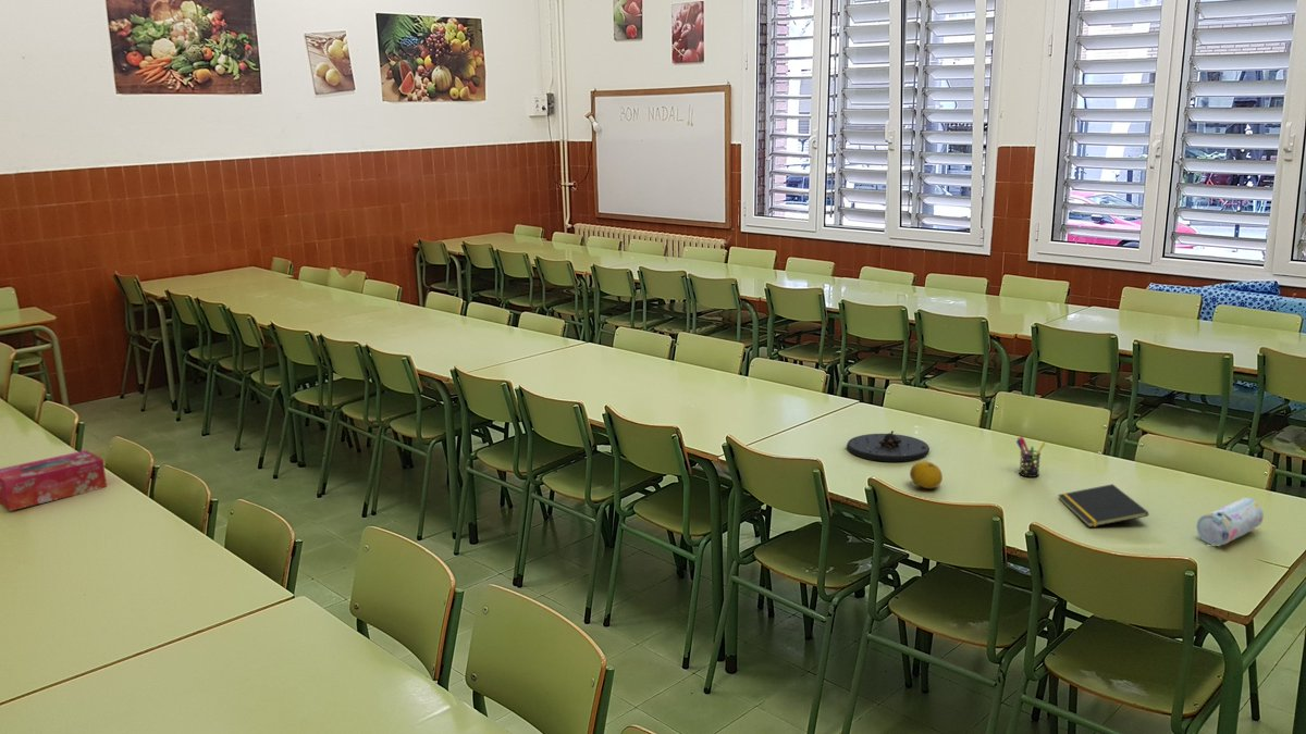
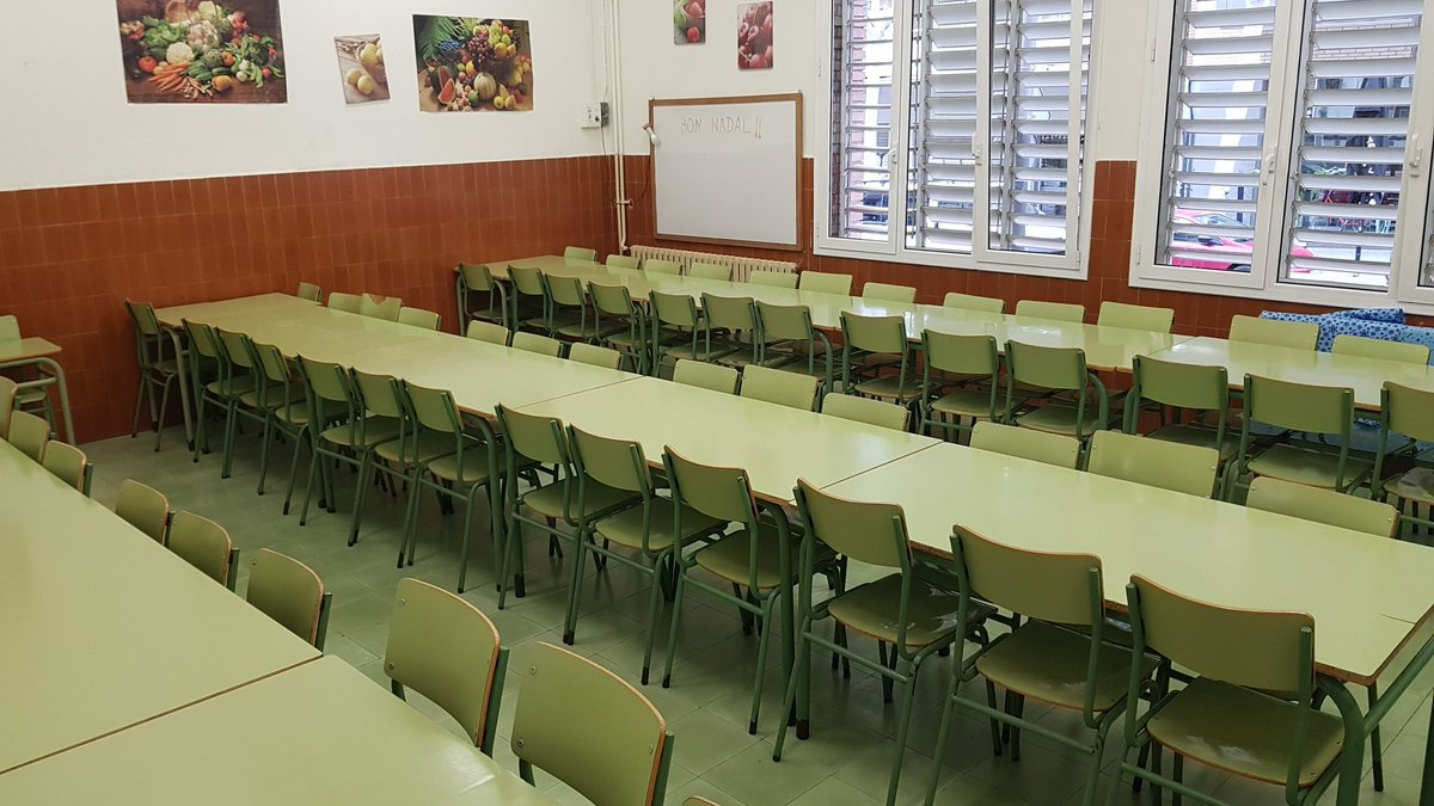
- pencil case [1196,497,1265,547]
- fruit [909,460,944,489]
- notepad [1057,483,1149,528]
- pen holder [1015,435,1047,478]
- plate [846,430,931,463]
- tissue box [0,449,108,512]
